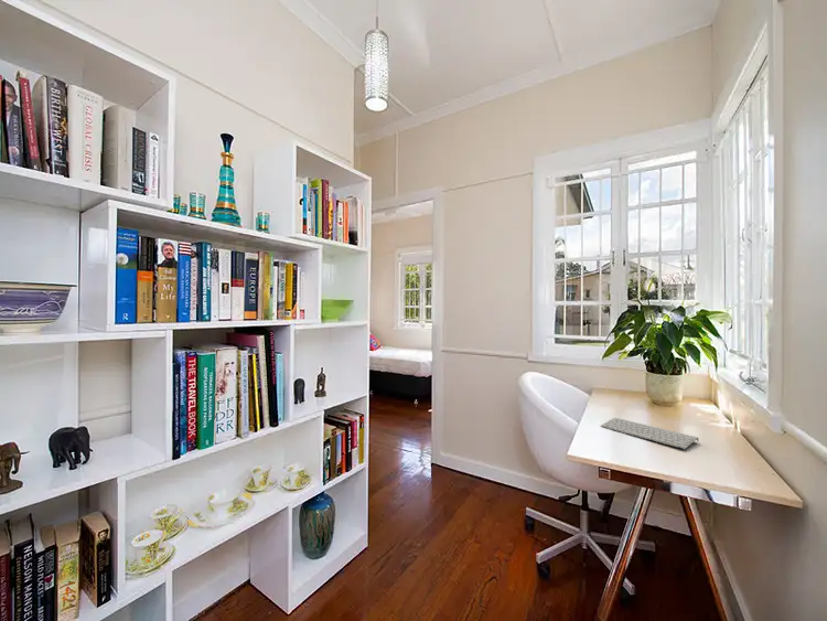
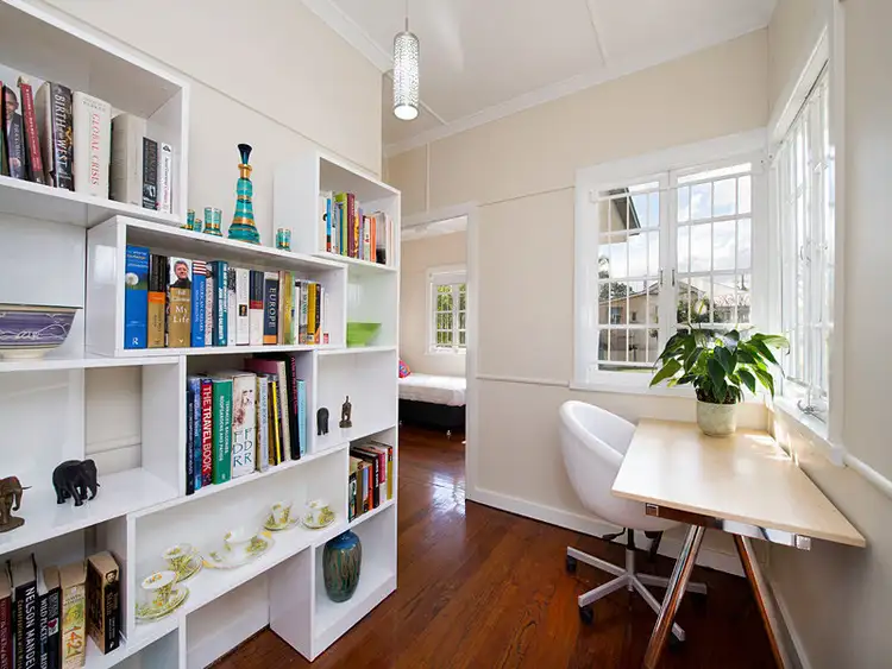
- keyboard [600,416,699,450]
